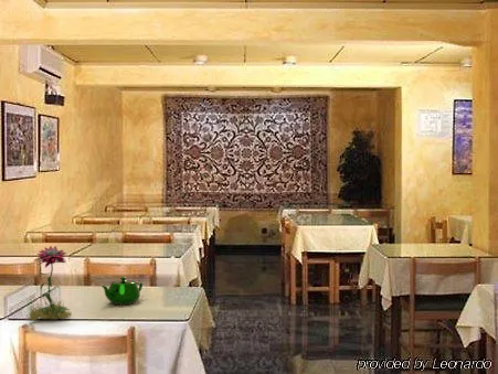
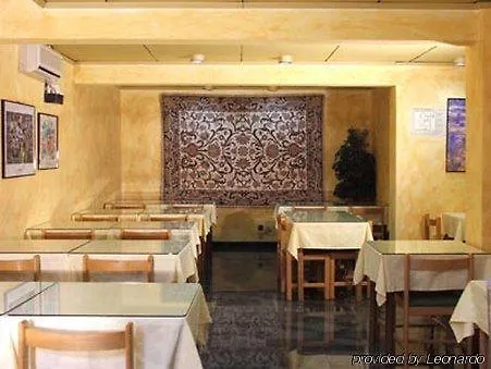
- teapot [99,276,144,306]
- flower [25,245,73,321]
